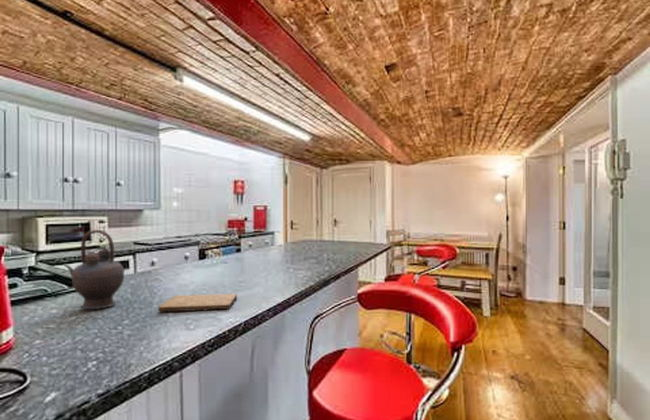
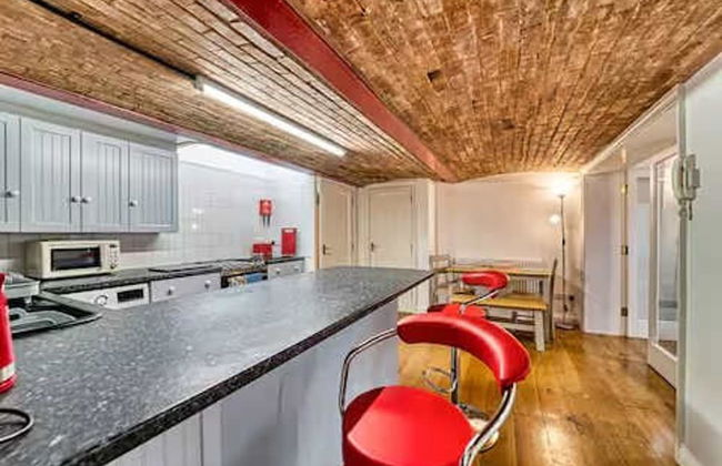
- teapot [62,229,125,310]
- cutting board [157,293,238,313]
